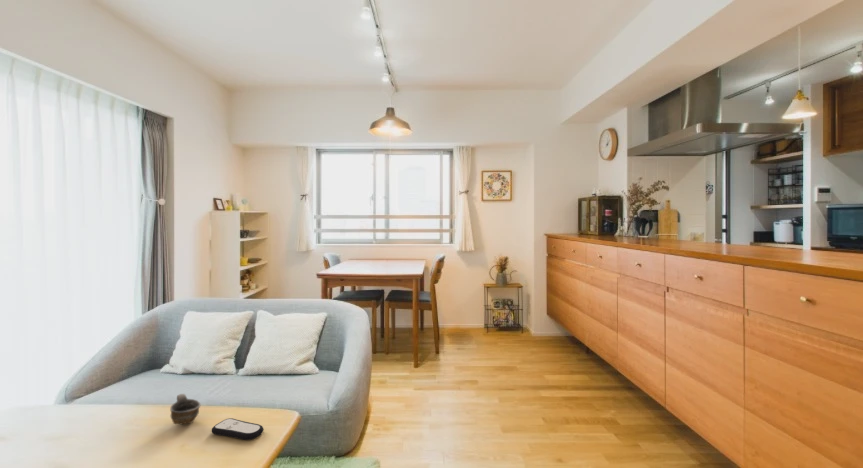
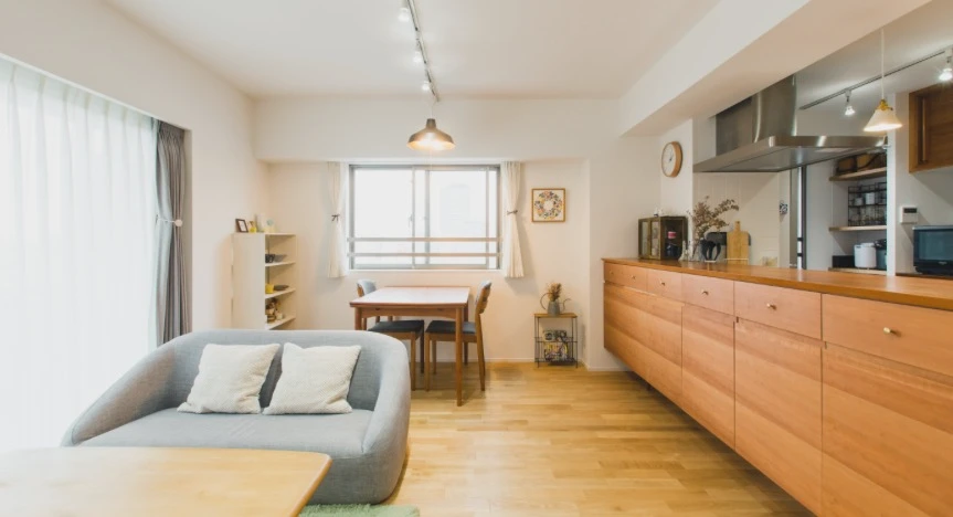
- cup [169,393,202,425]
- remote control [211,417,265,441]
